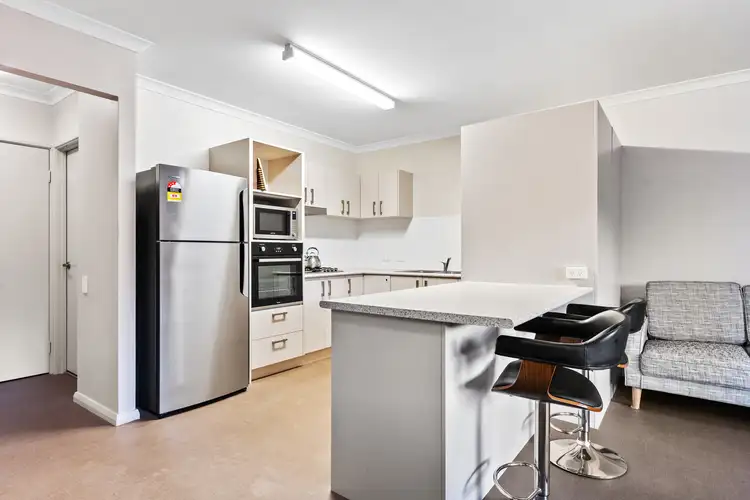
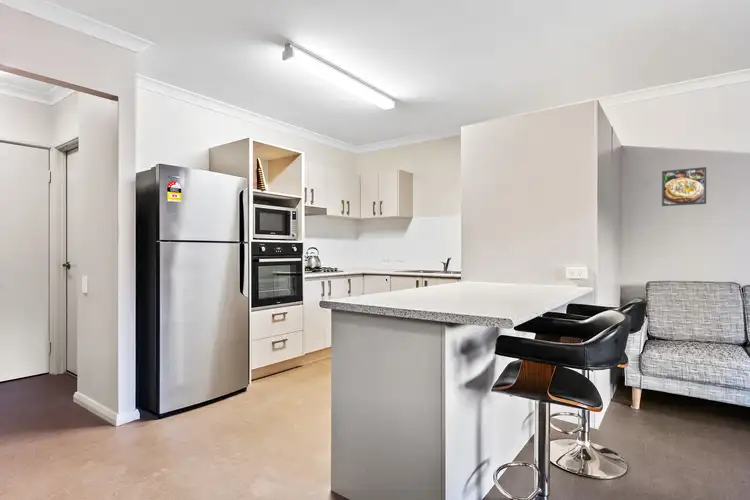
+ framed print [661,166,707,207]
